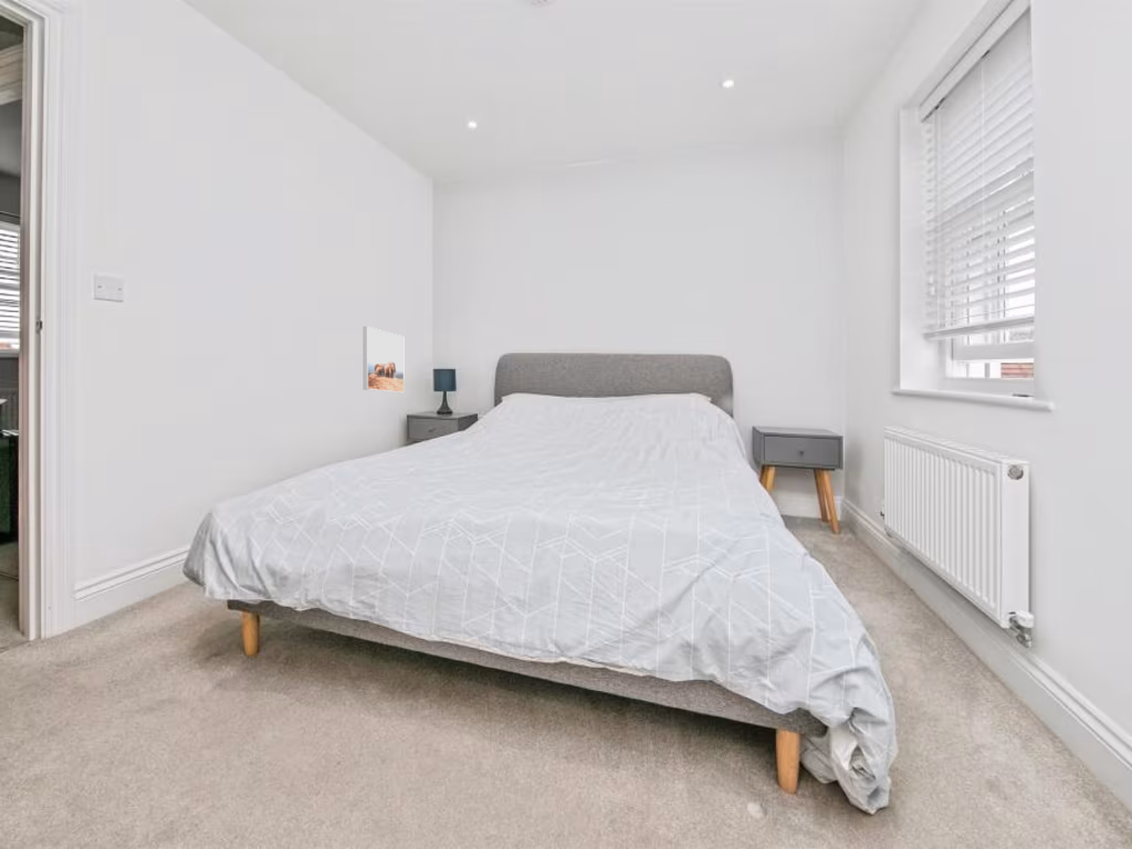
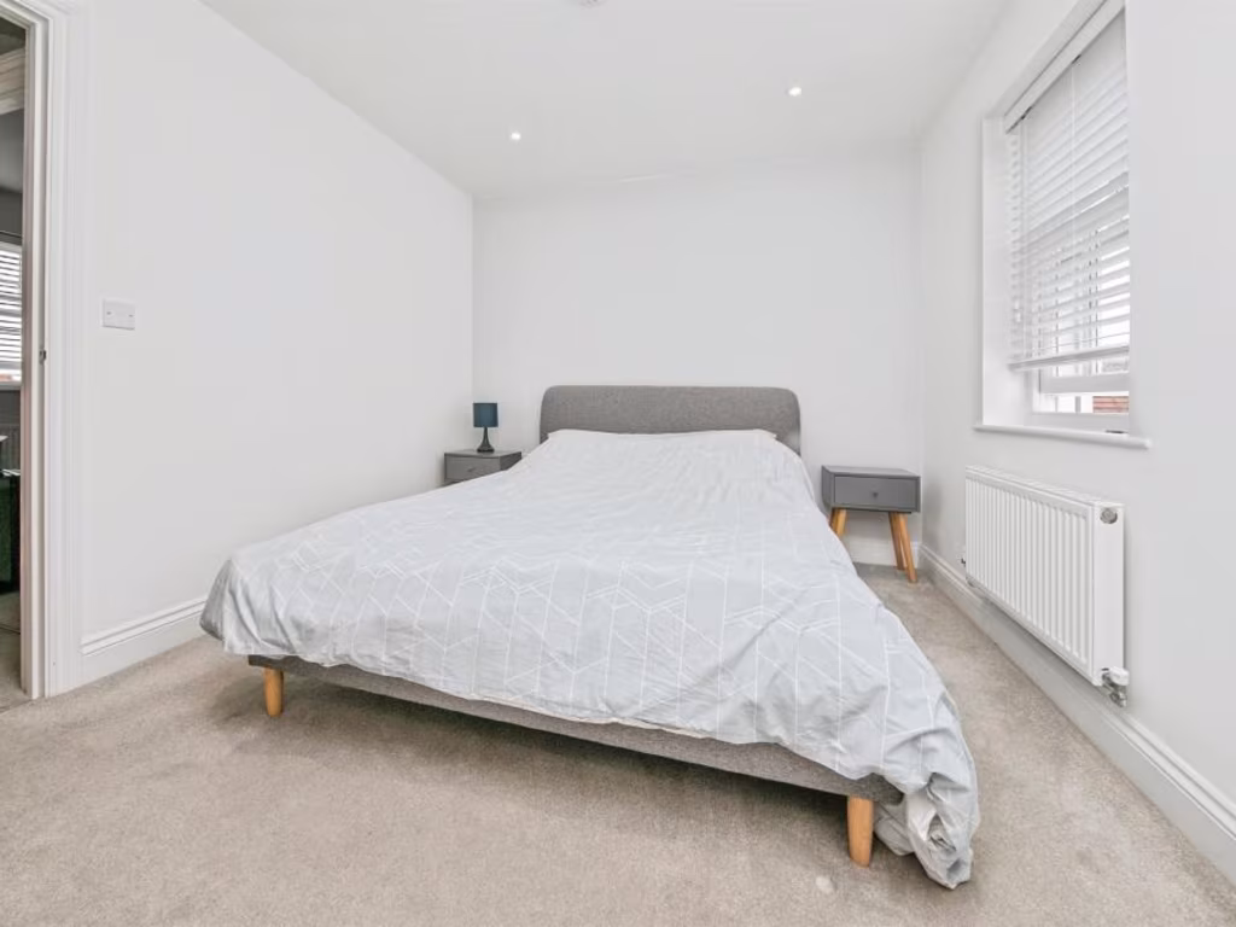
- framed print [363,325,406,394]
